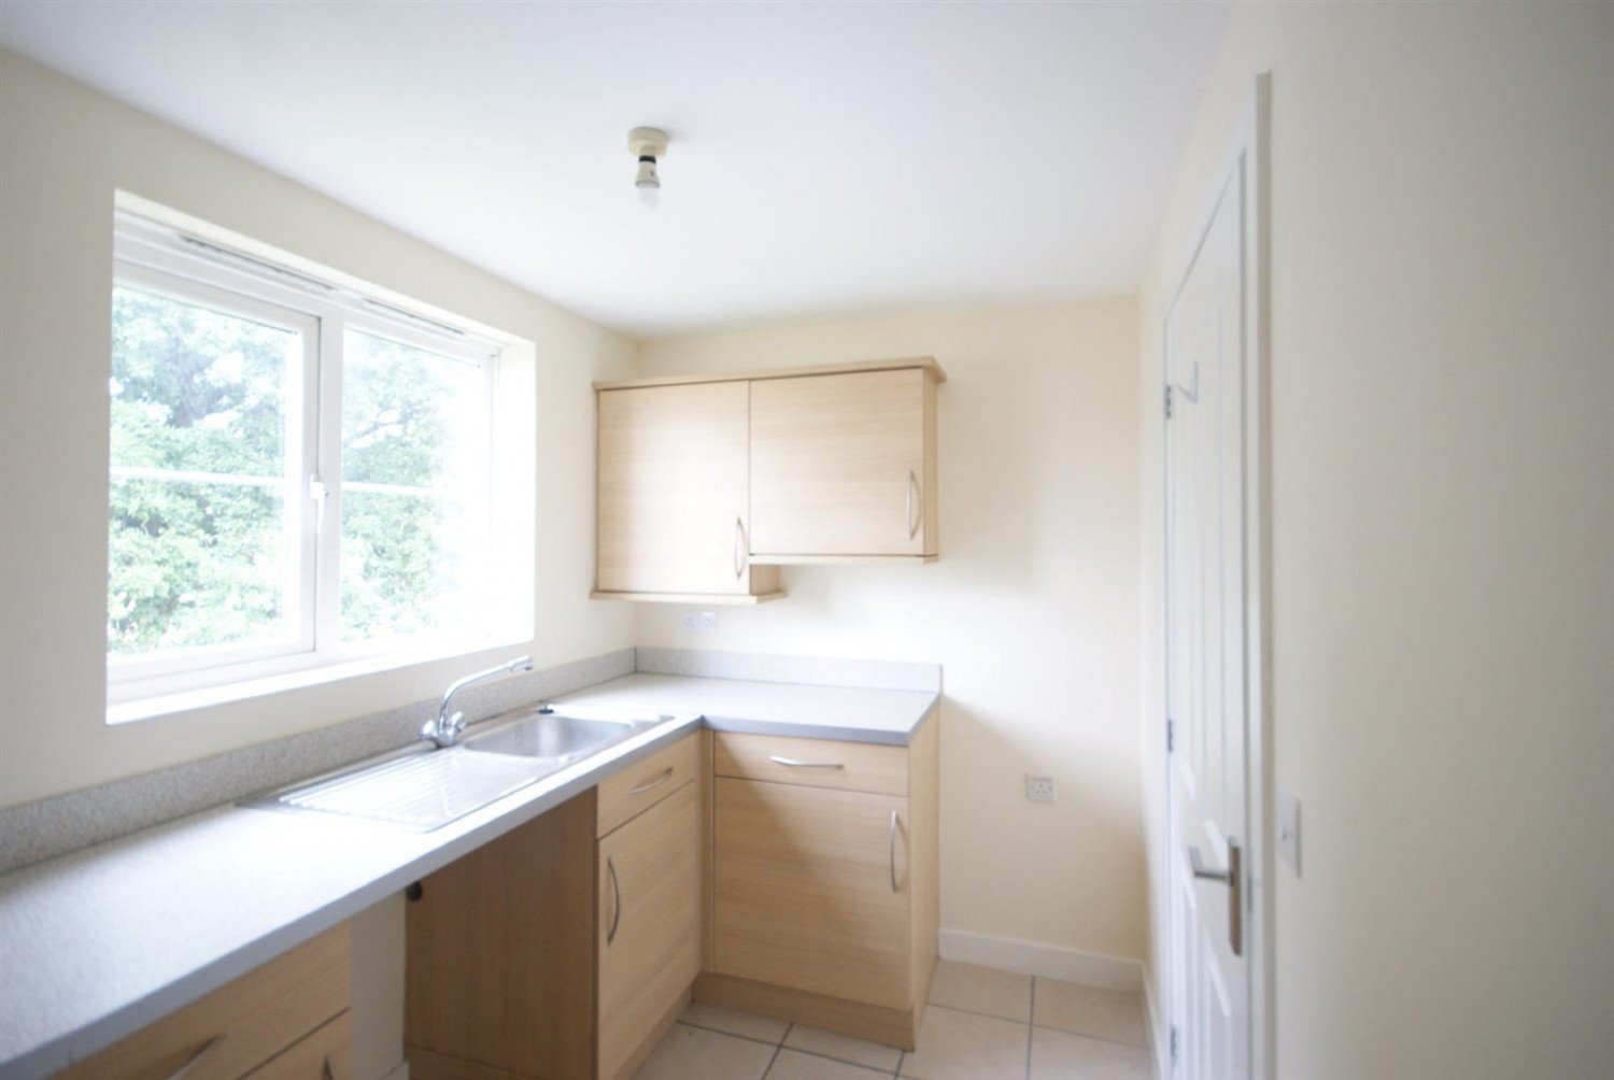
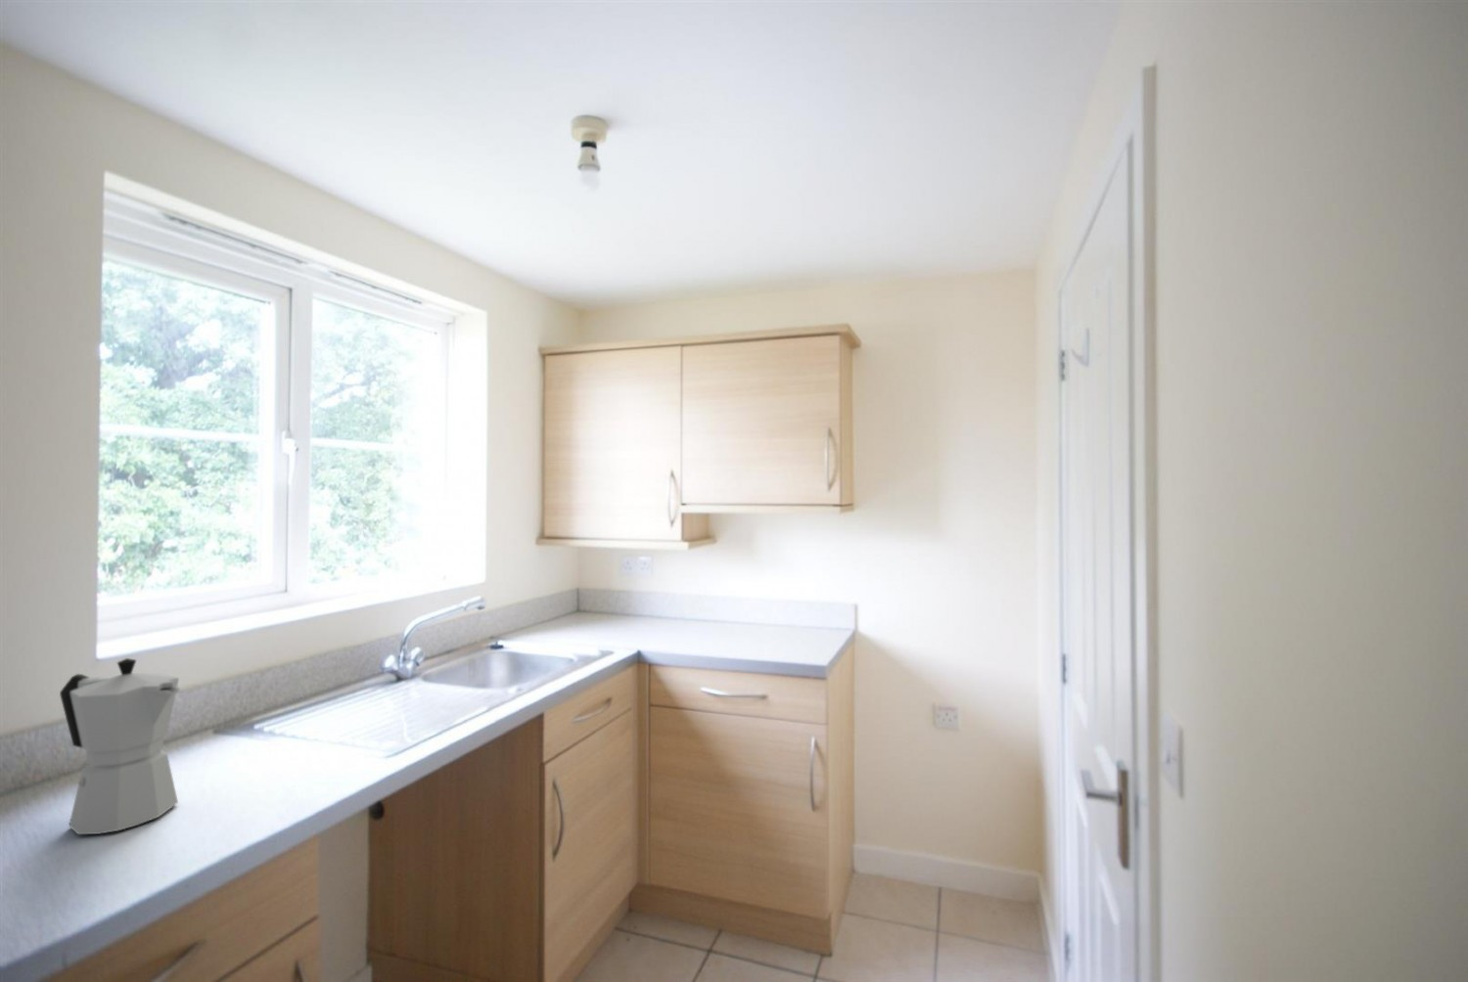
+ moka pot [59,658,180,835]
